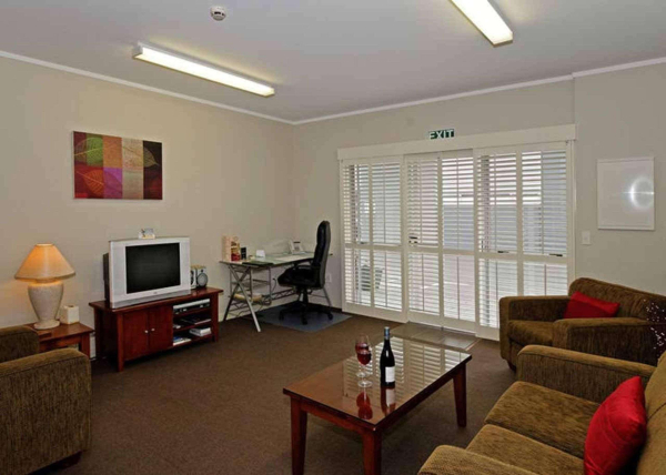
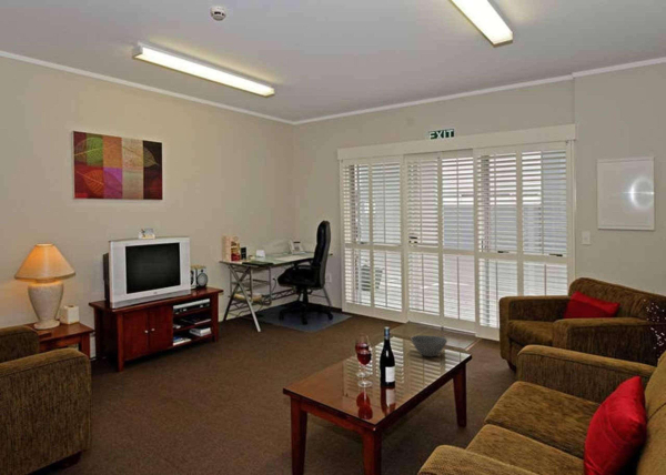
+ bowl [410,334,448,358]
